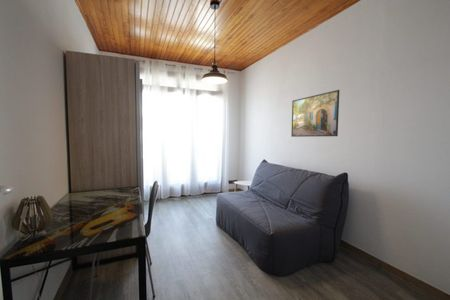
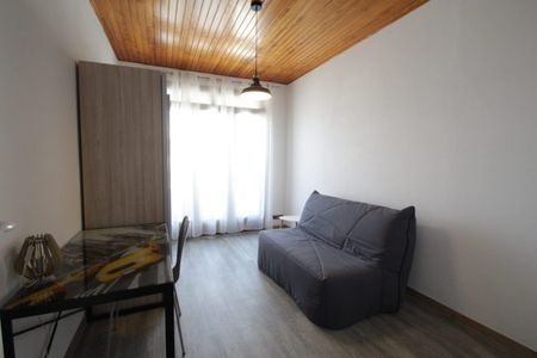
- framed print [290,89,341,138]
